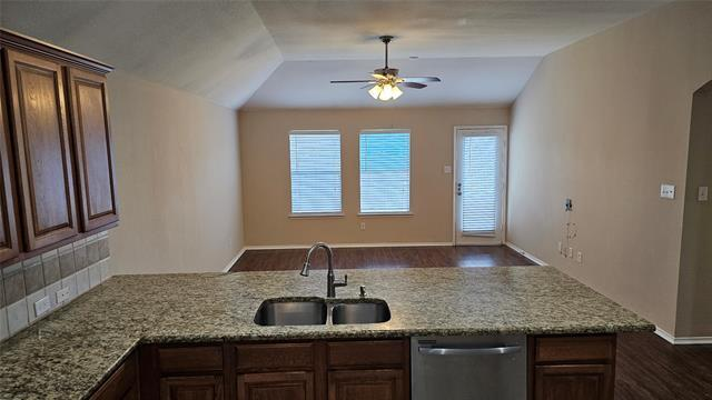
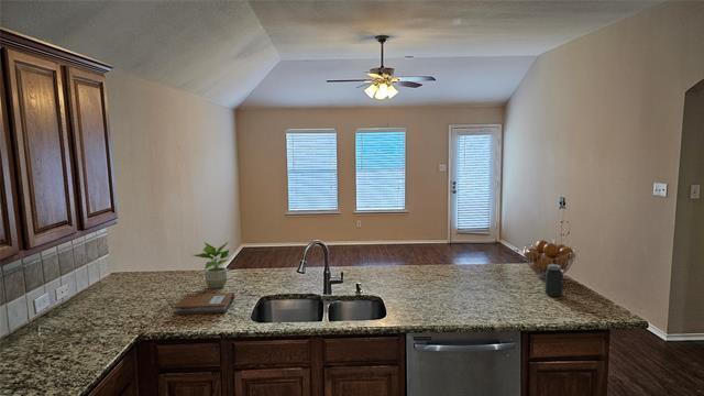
+ notebook [173,292,237,316]
+ potted plant [193,241,231,289]
+ fruit basket [522,239,576,279]
+ jar [544,264,564,298]
